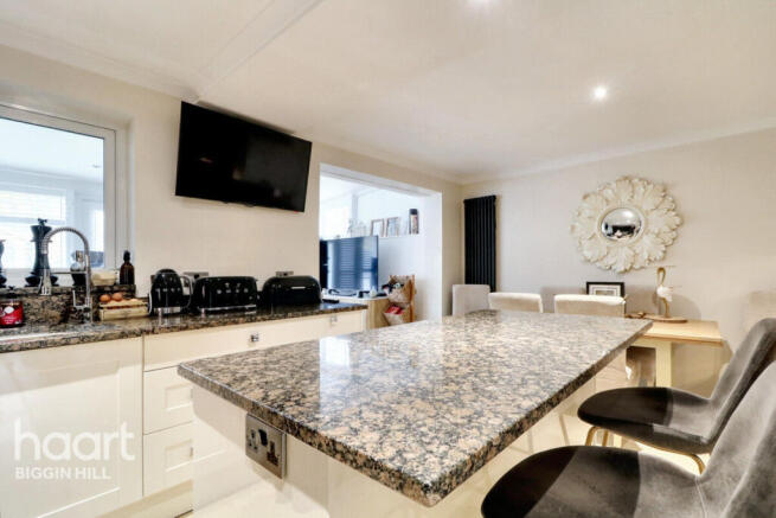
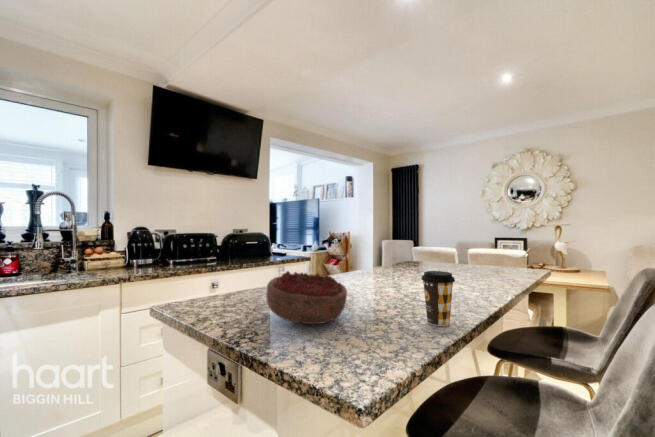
+ decorative bowl [265,270,348,325]
+ coffee cup [420,270,456,327]
